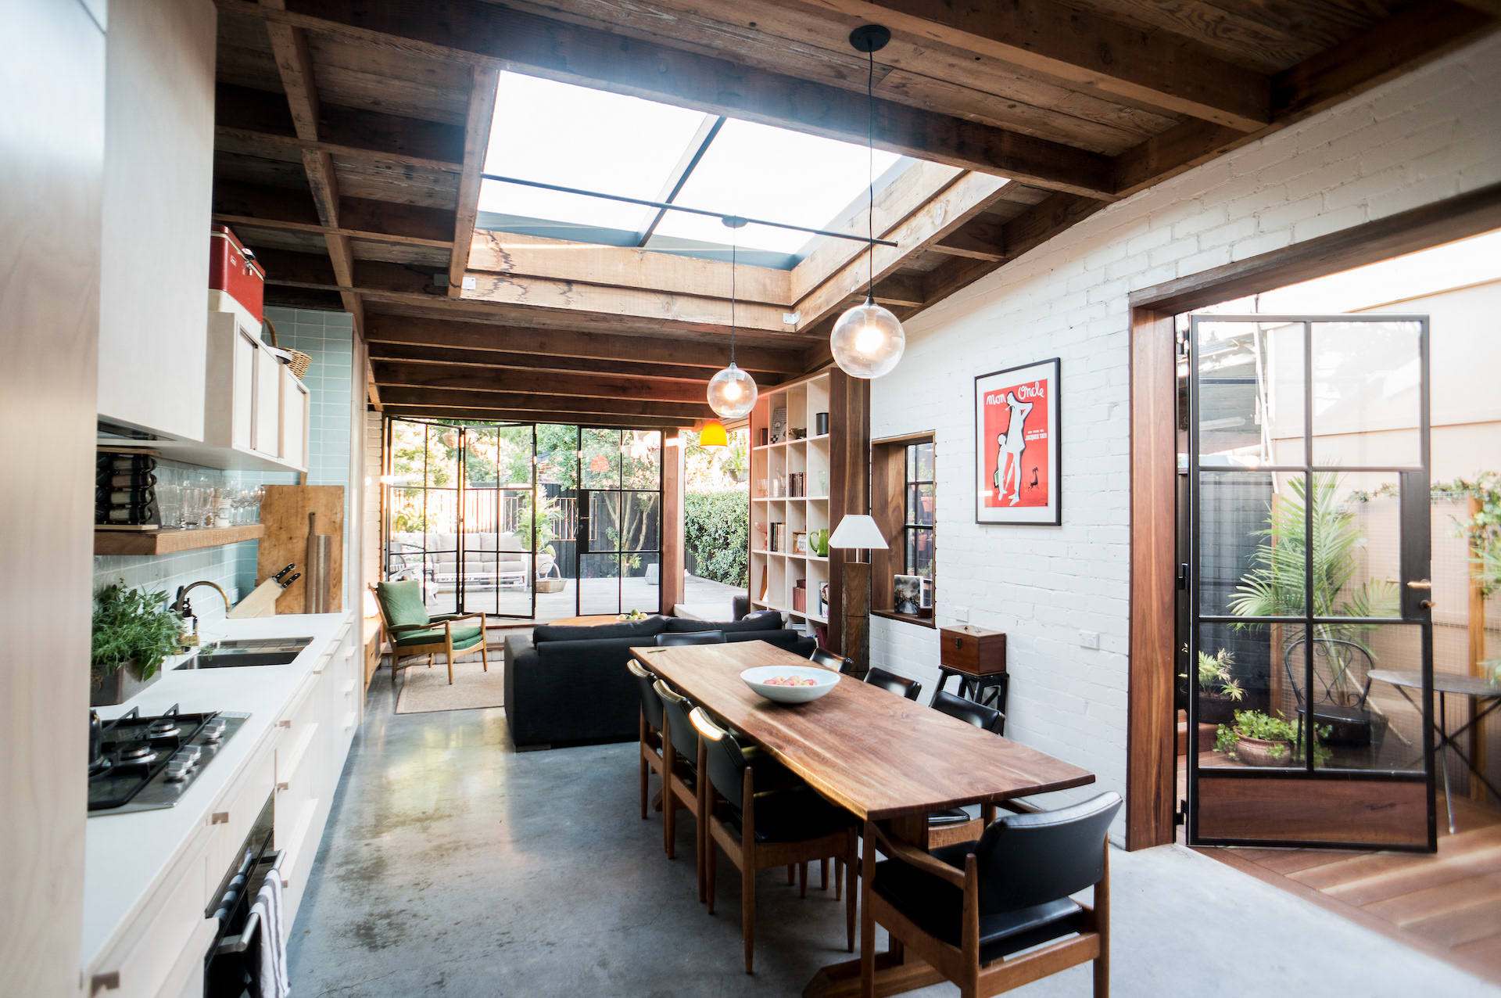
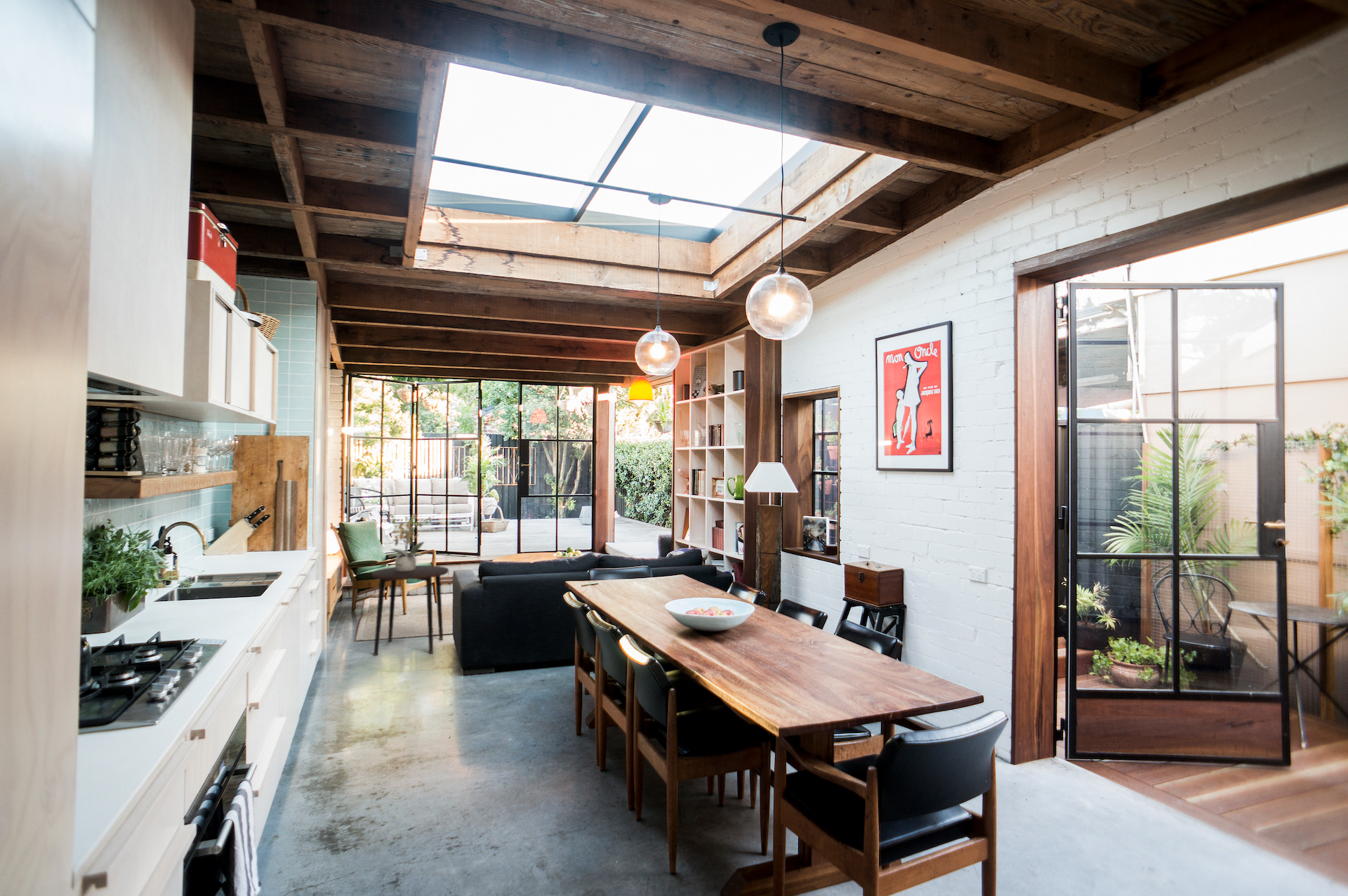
+ side table [371,565,449,657]
+ potted plant [388,513,435,572]
